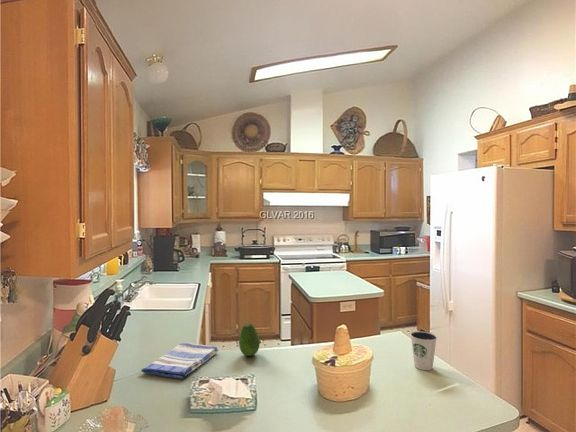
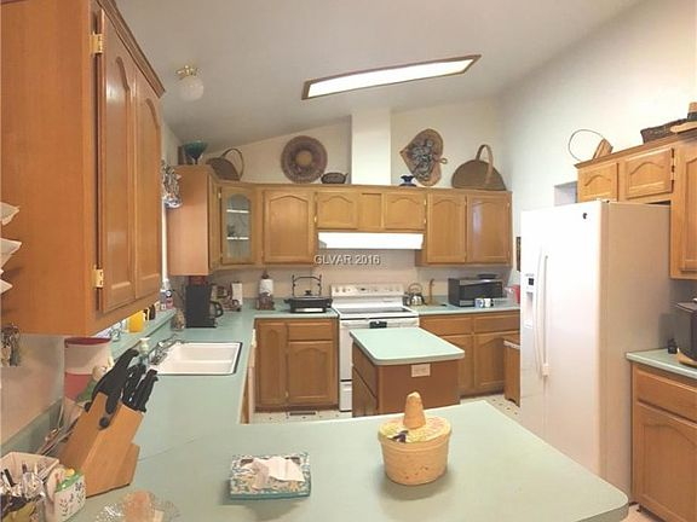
- dixie cup [409,330,438,371]
- dish towel [140,342,220,380]
- fruit [238,323,261,357]
